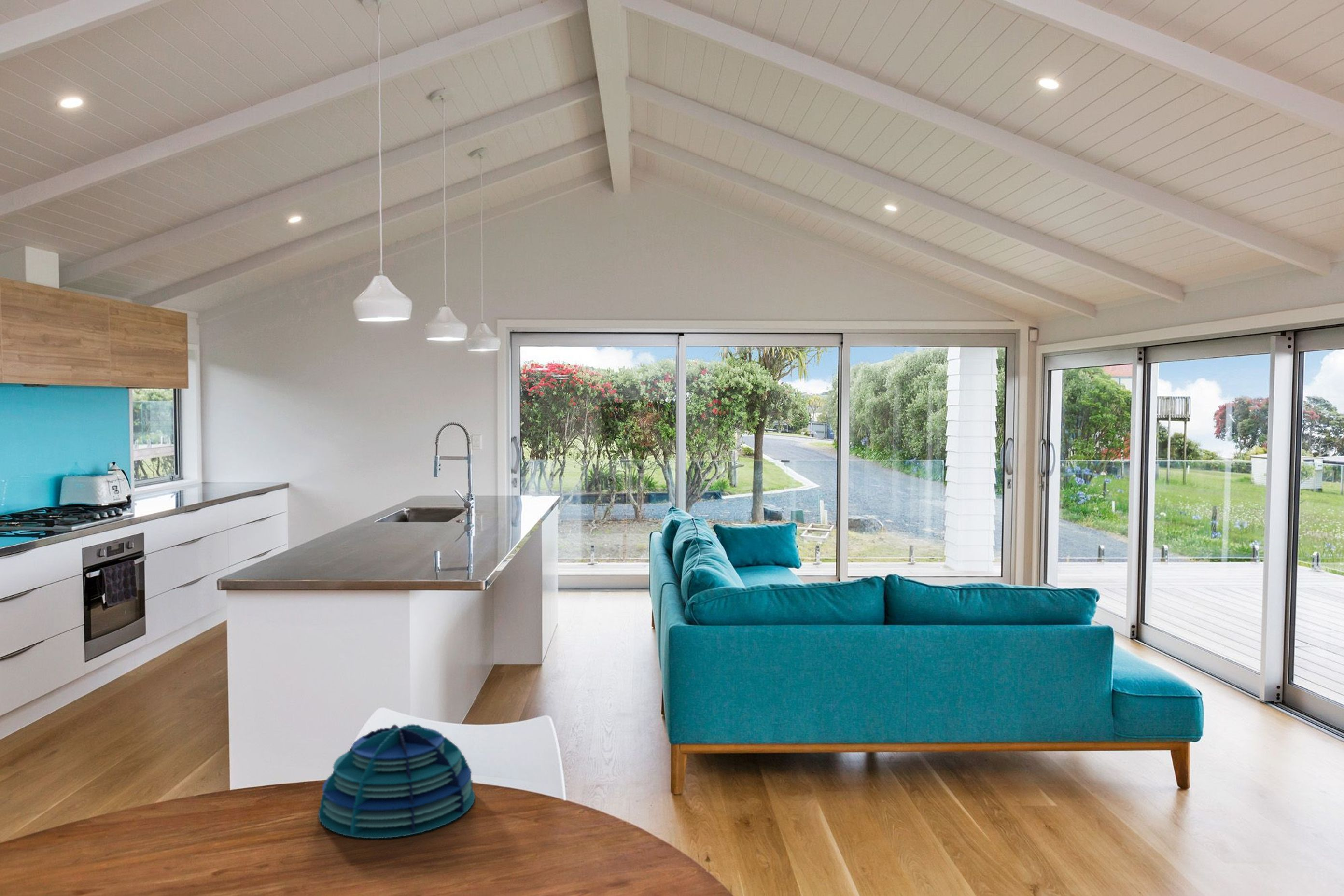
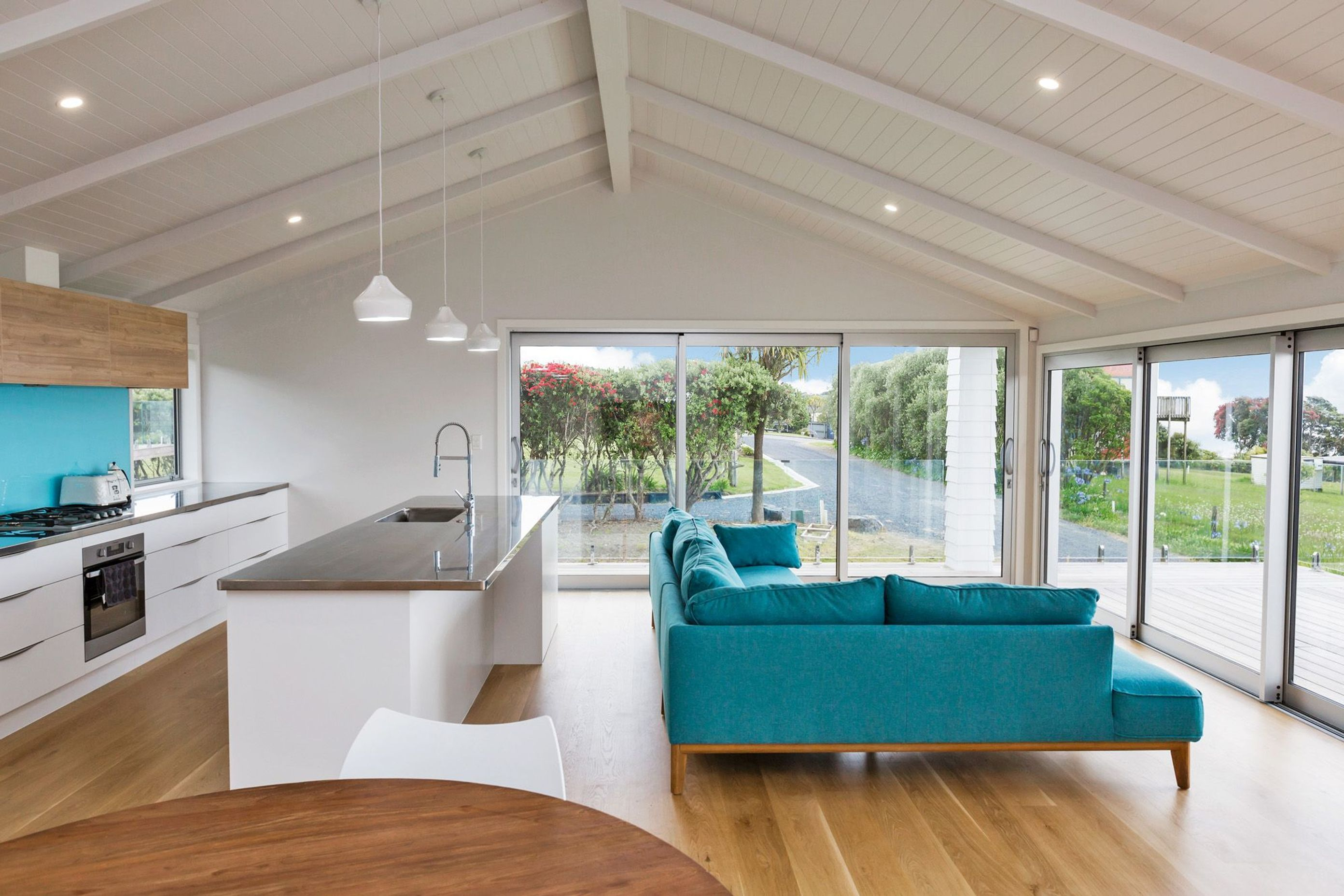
- decorative bowl [318,724,476,839]
